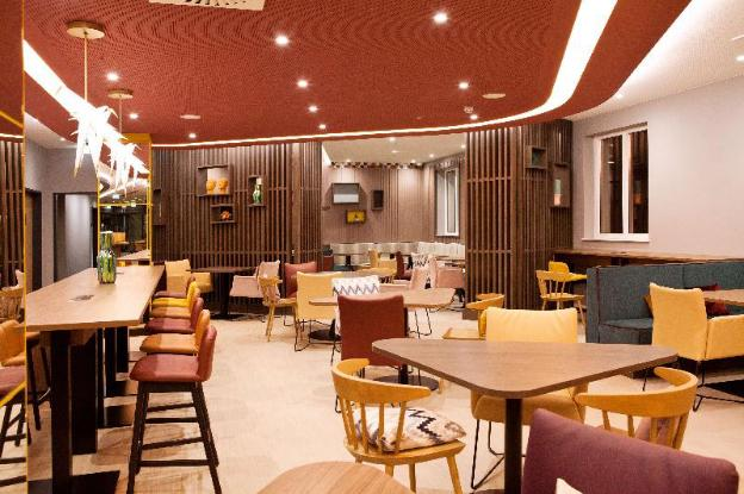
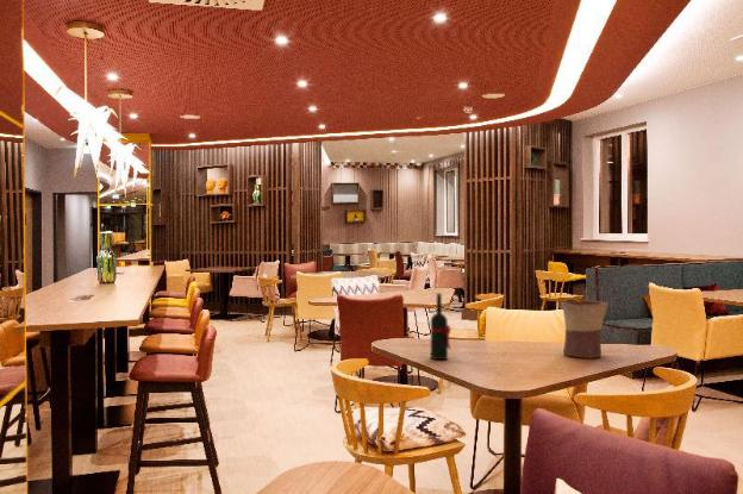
+ wine bottle [430,292,452,361]
+ flower pot [560,300,608,359]
